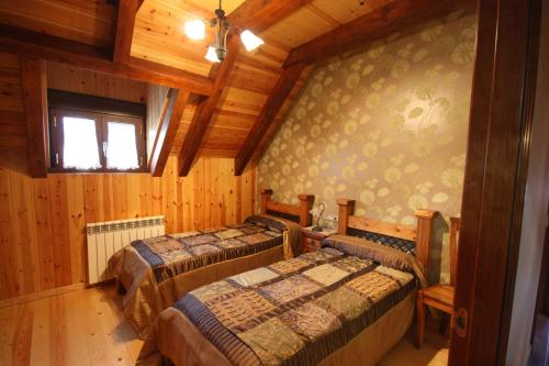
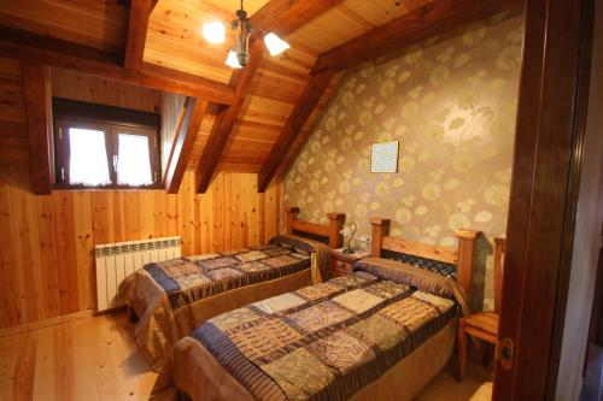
+ wall art [369,141,400,175]
